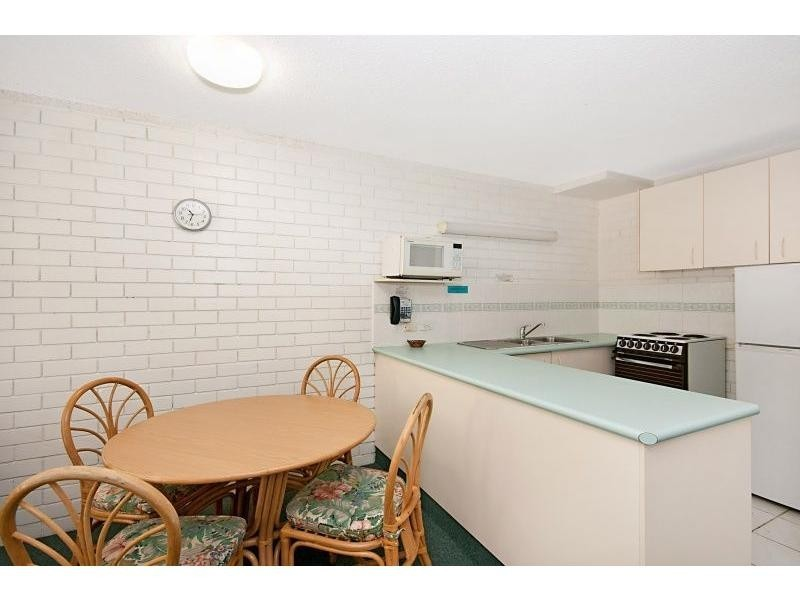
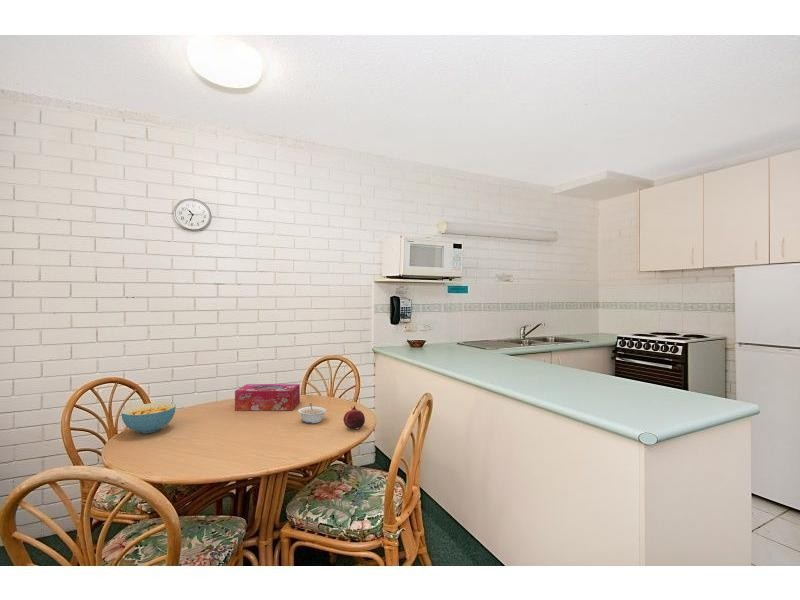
+ fruit [342,404,366,431]
+ cereal bowl [120,402,177,434]
+ legume [297,402,327,424]
+ tissue box [234,383,301,411]
